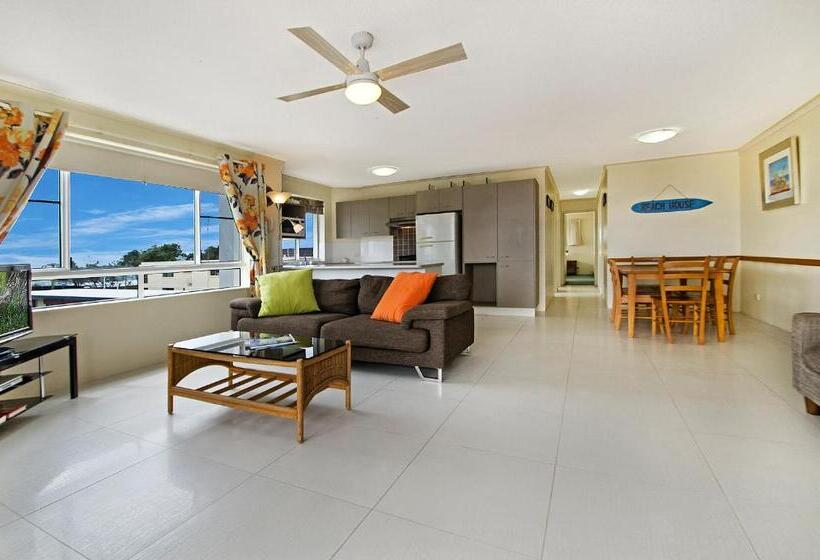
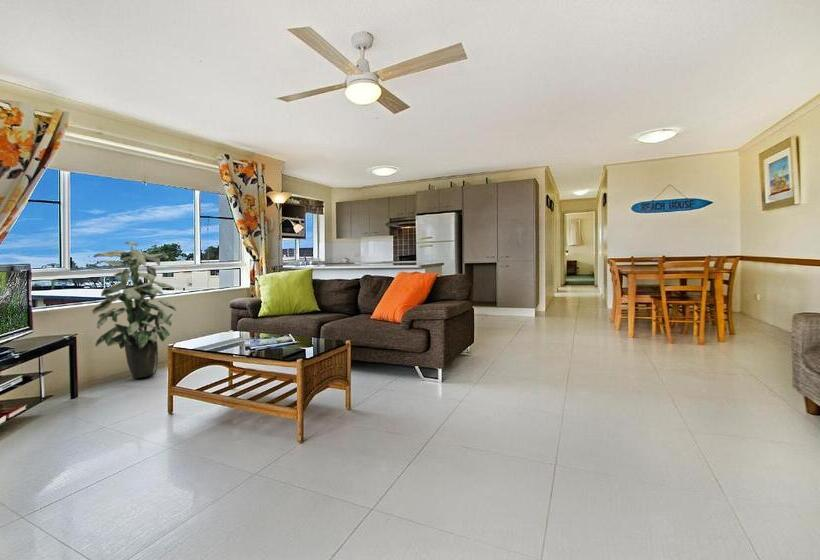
+ indoor plant [91,241,177,379]
